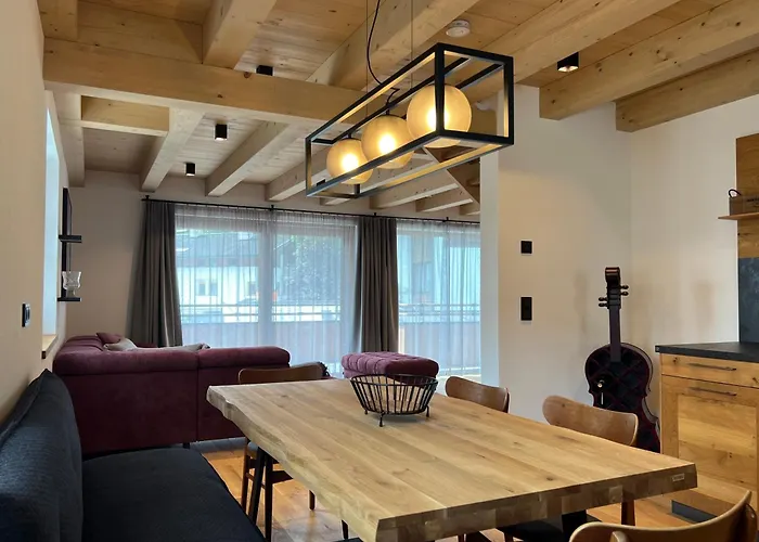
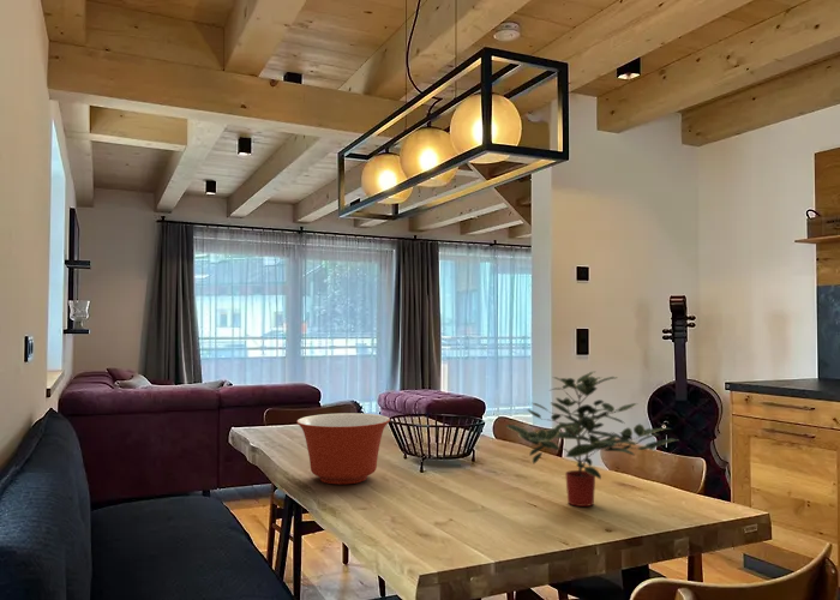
+ potted plant [504,371,678,508]
+ mixing bowl [296,412,391,486]
